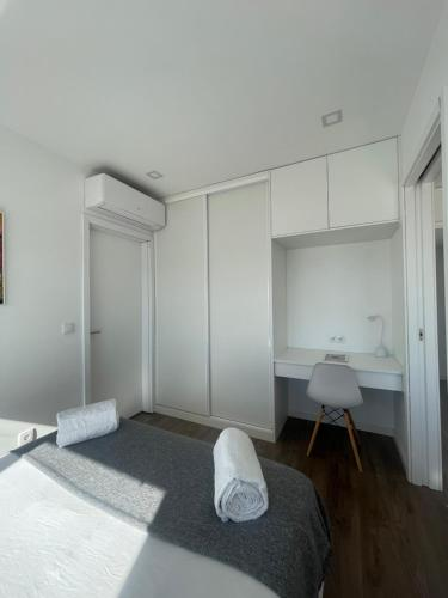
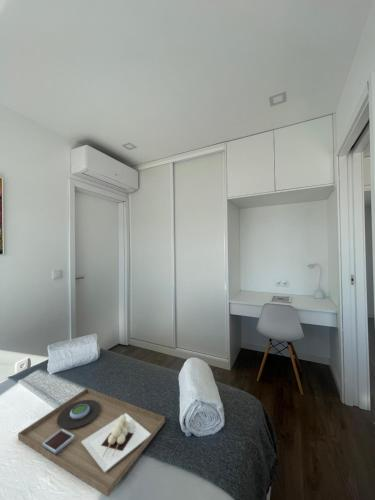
+ platter [17,387,166,498]
